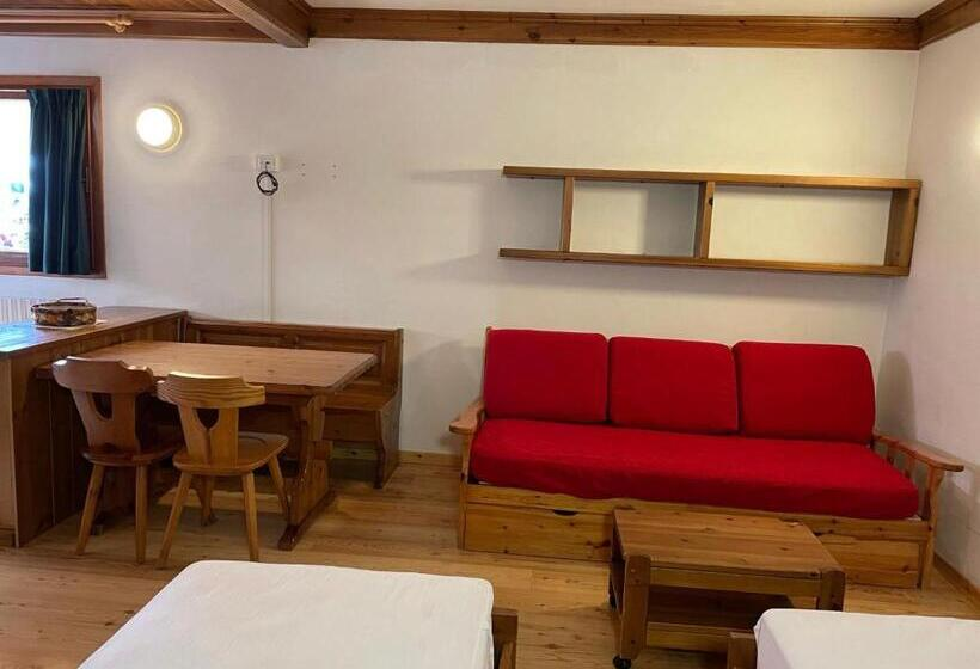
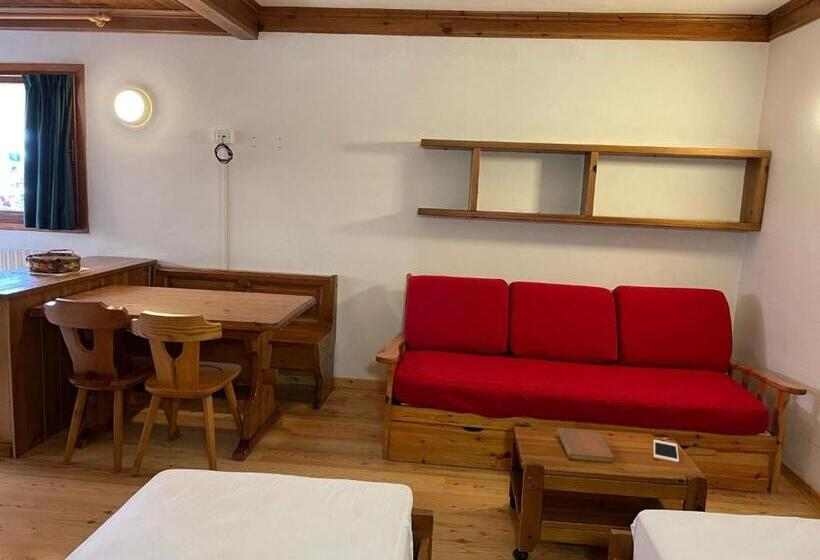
+ notebook [556,427,615,464]
+ cell phone [653,439,680,464]
